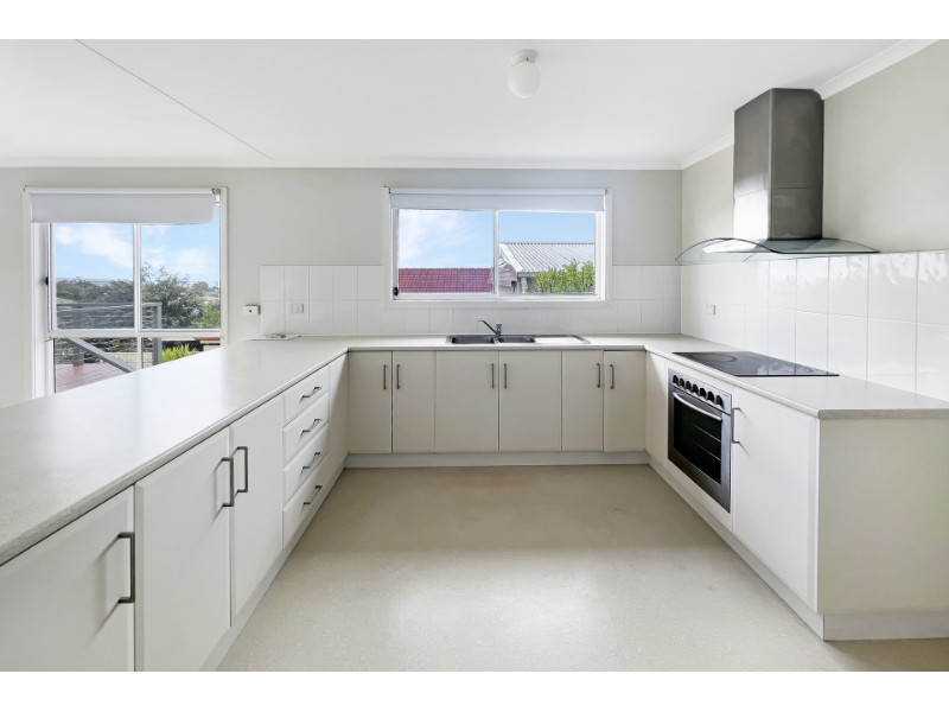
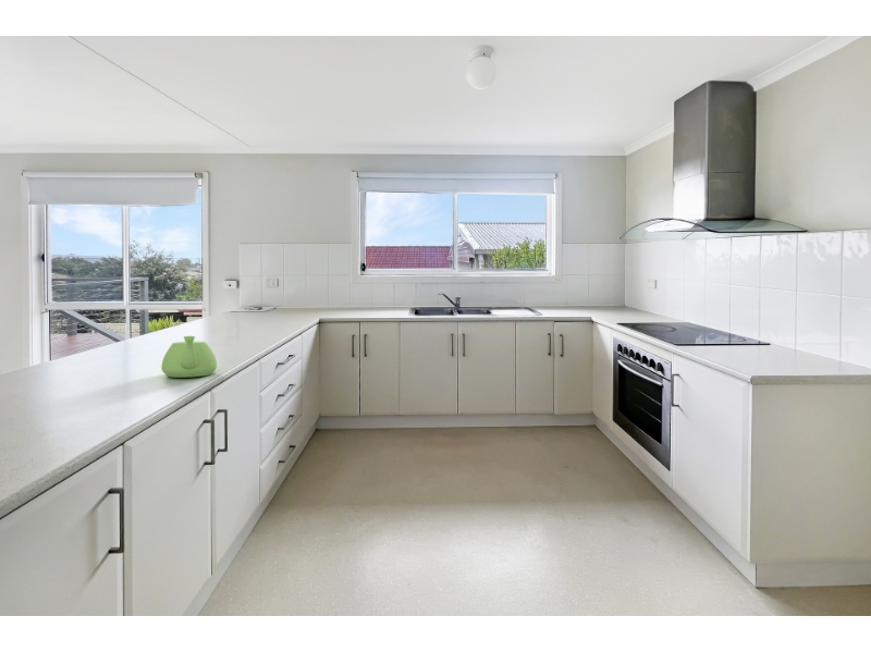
+ teapot [160,335,218,379]
